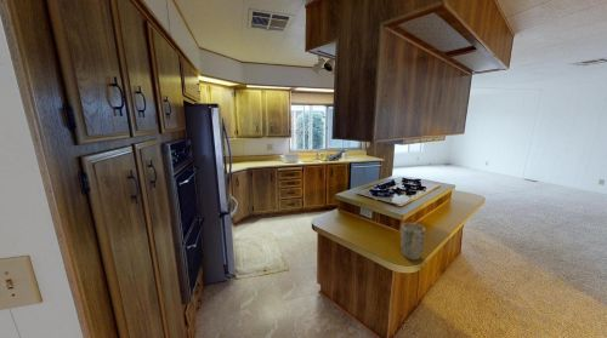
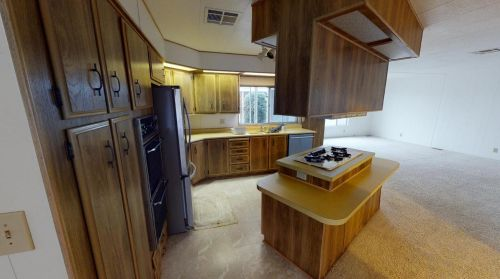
- plant pot [399,222,426,260]
